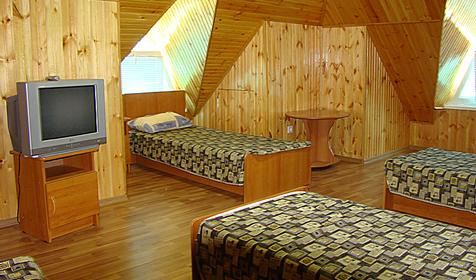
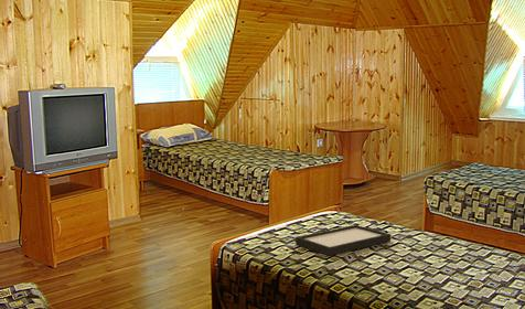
+ tray [294,224,392,257]
